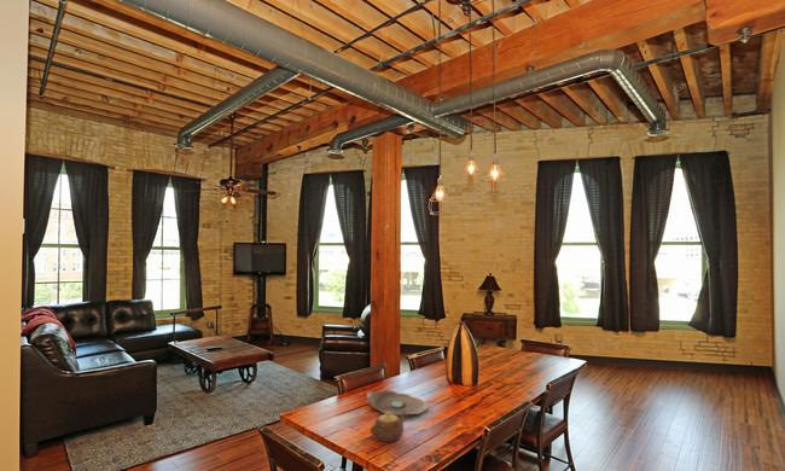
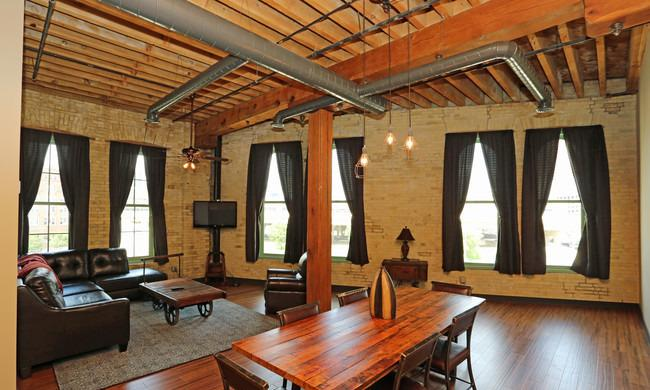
- decorative bowl [366,390,430,415]
- teapot [370,411,407,443]
